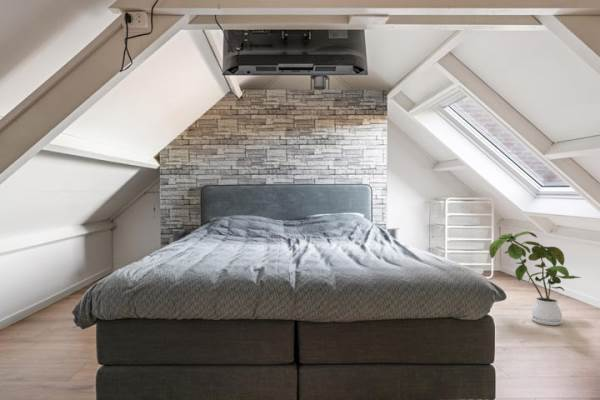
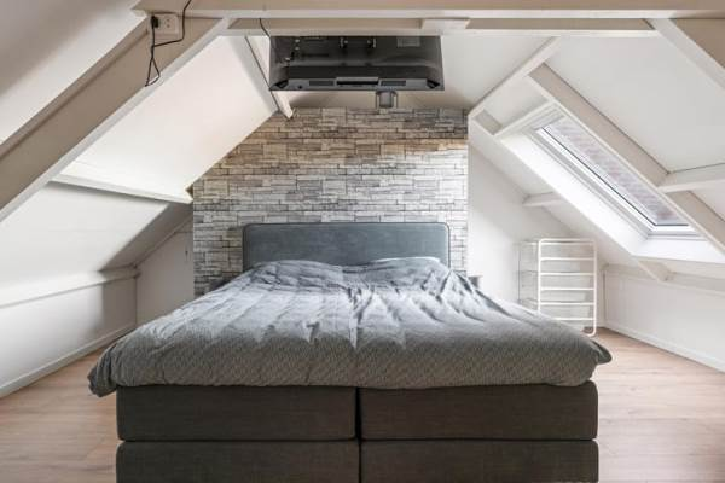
- house plant [488,230,582,326]
